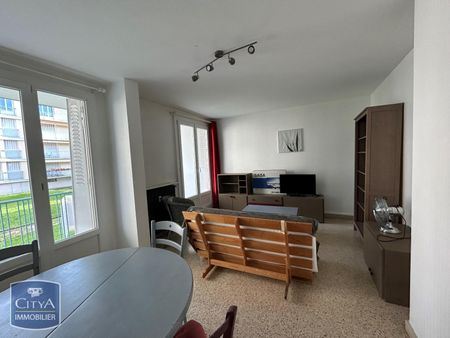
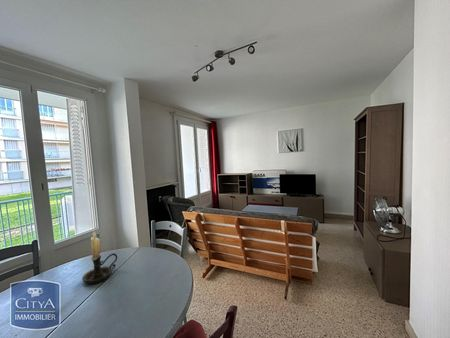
+ candle holder [81,231,118,285]
